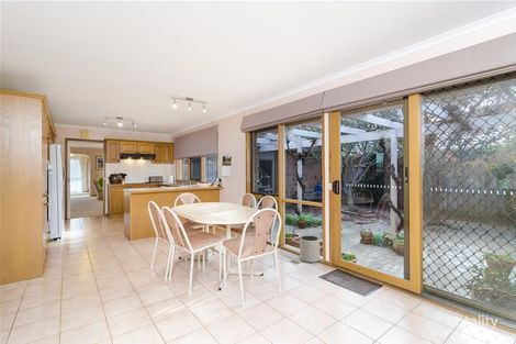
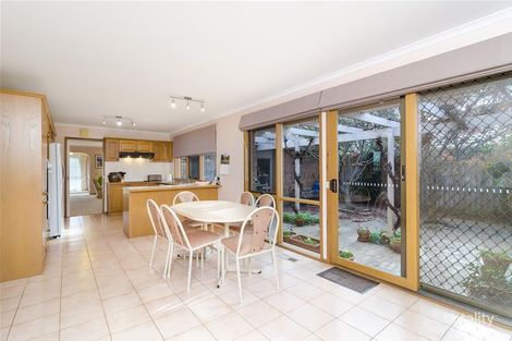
- plant pot [299,235,321,264]
